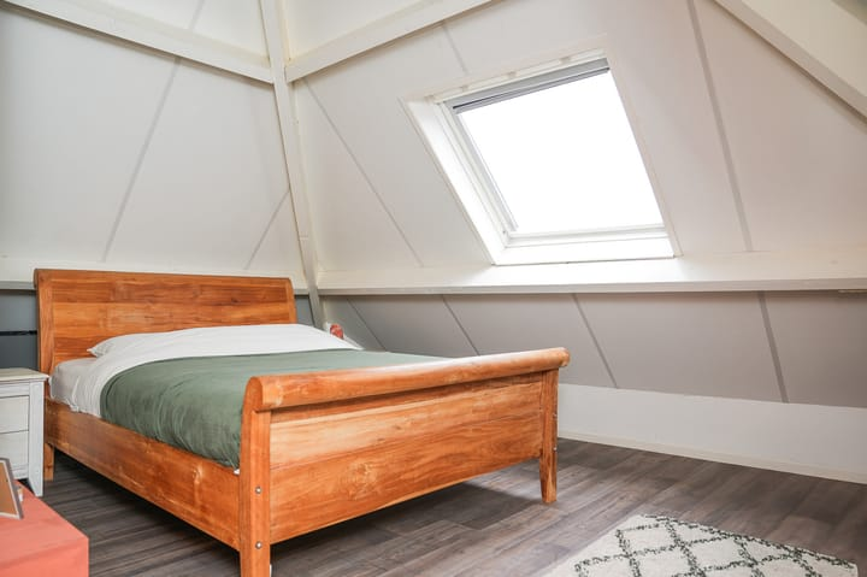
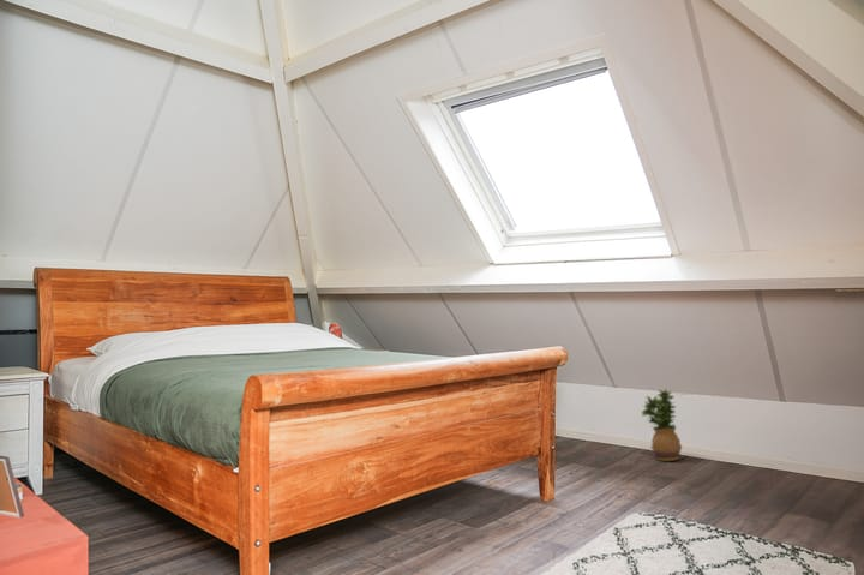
+ potted plant [640,388,683,462]
